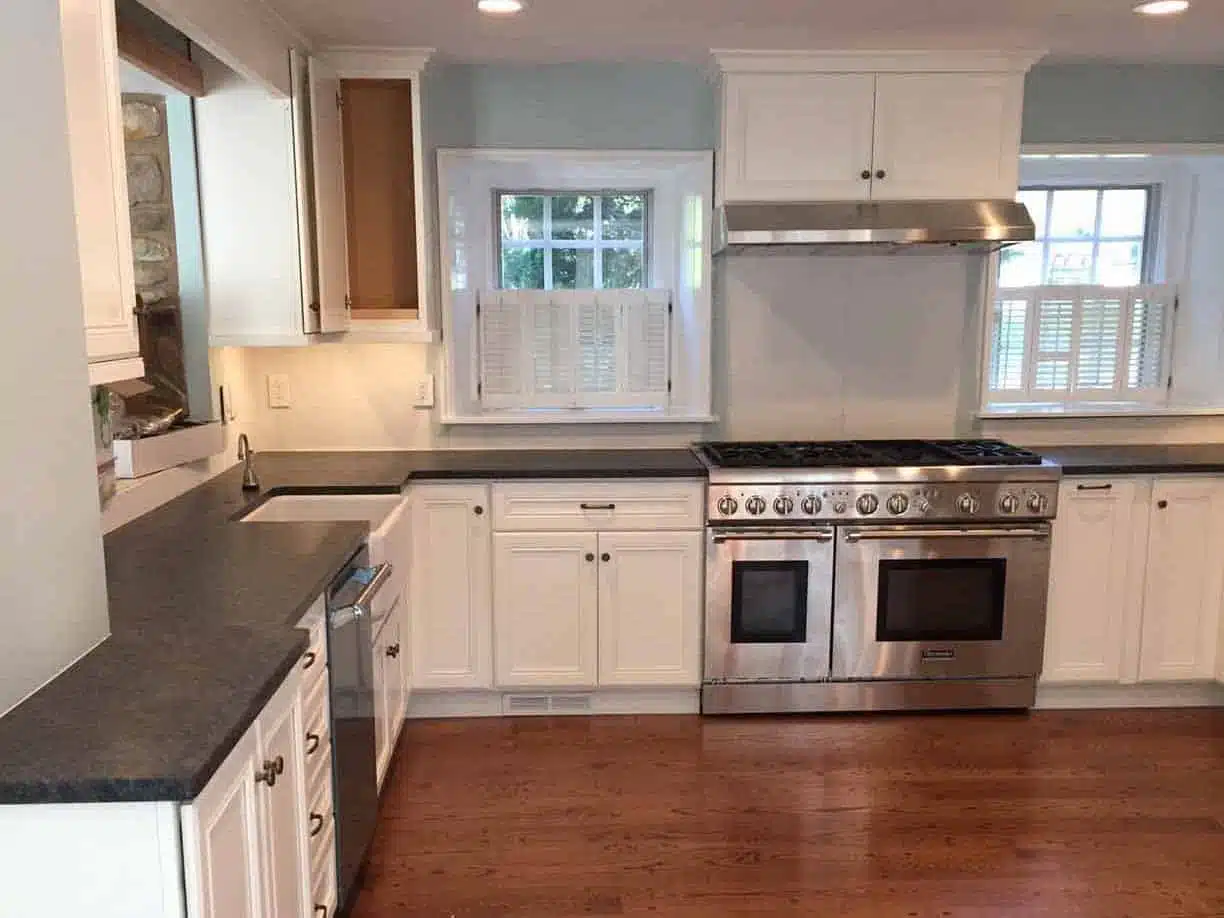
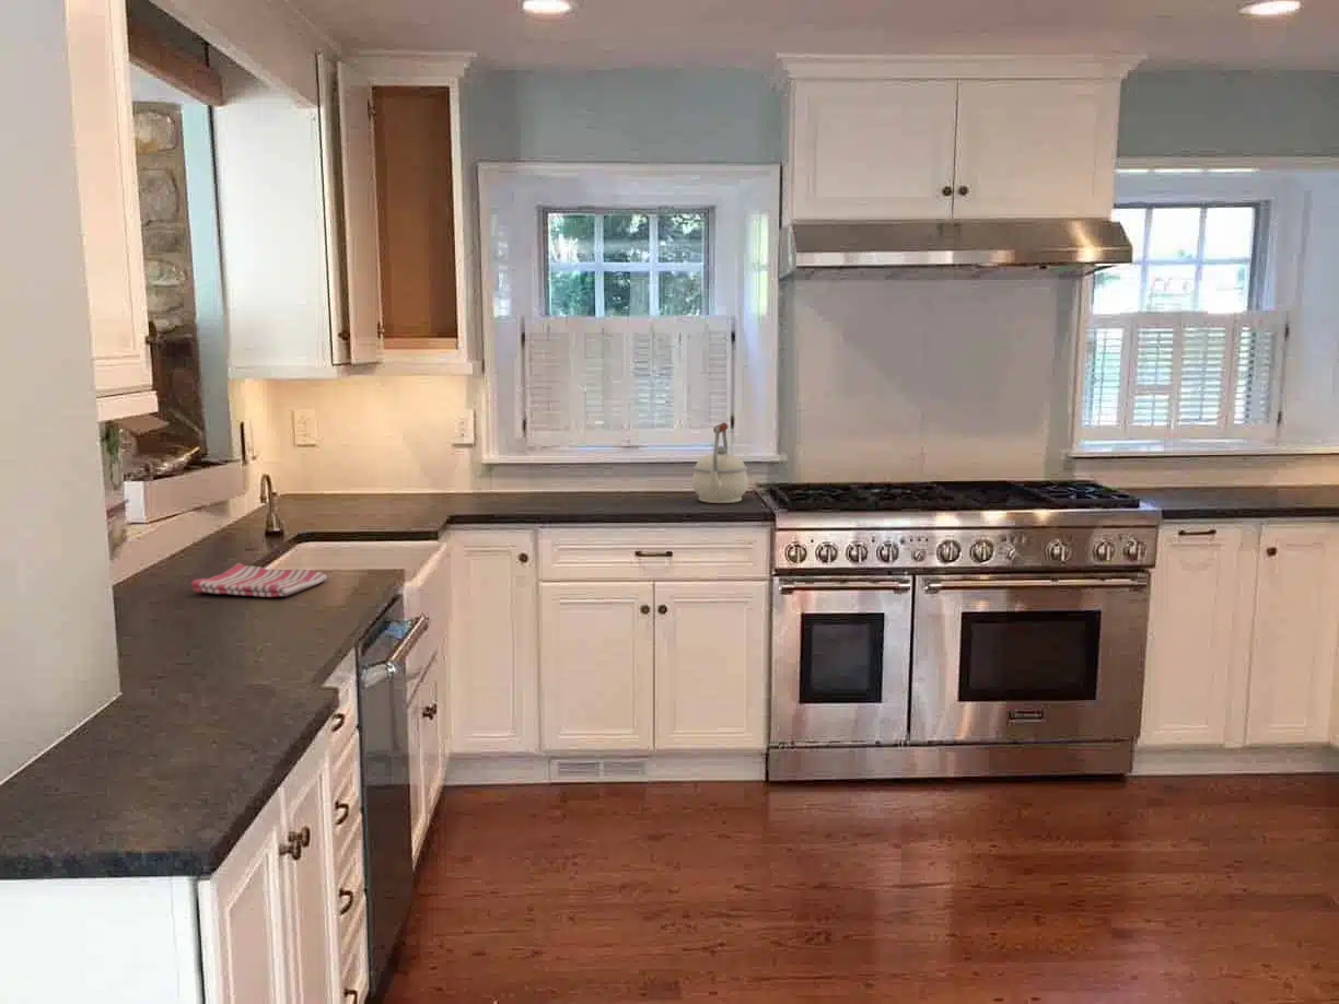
+ kettle [691,421,749,504]
+ dish towel [190,562,328,598]
